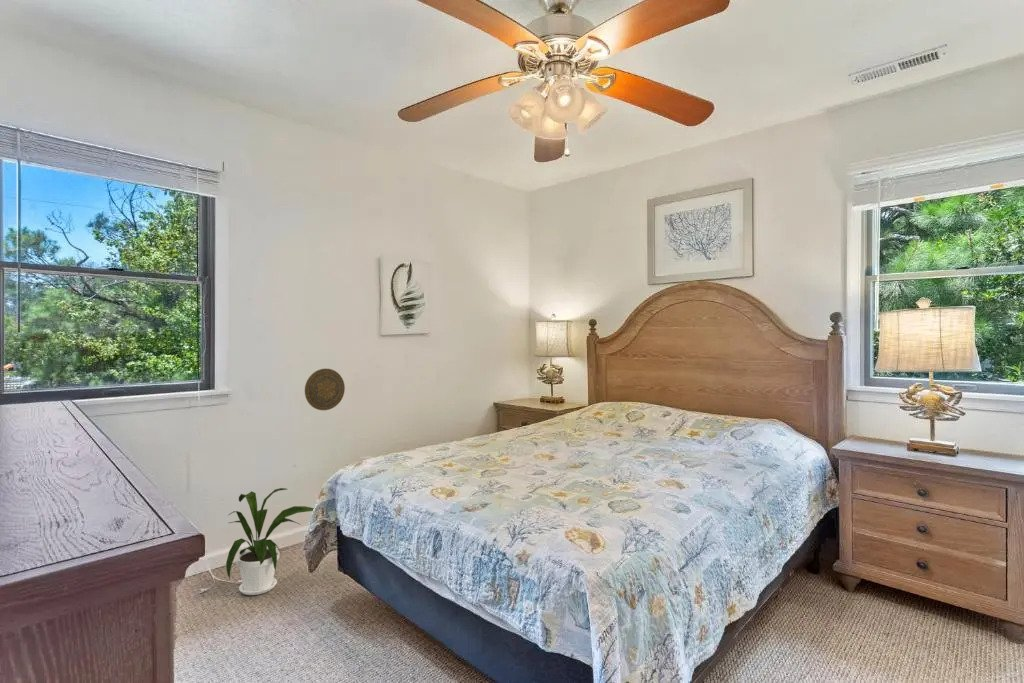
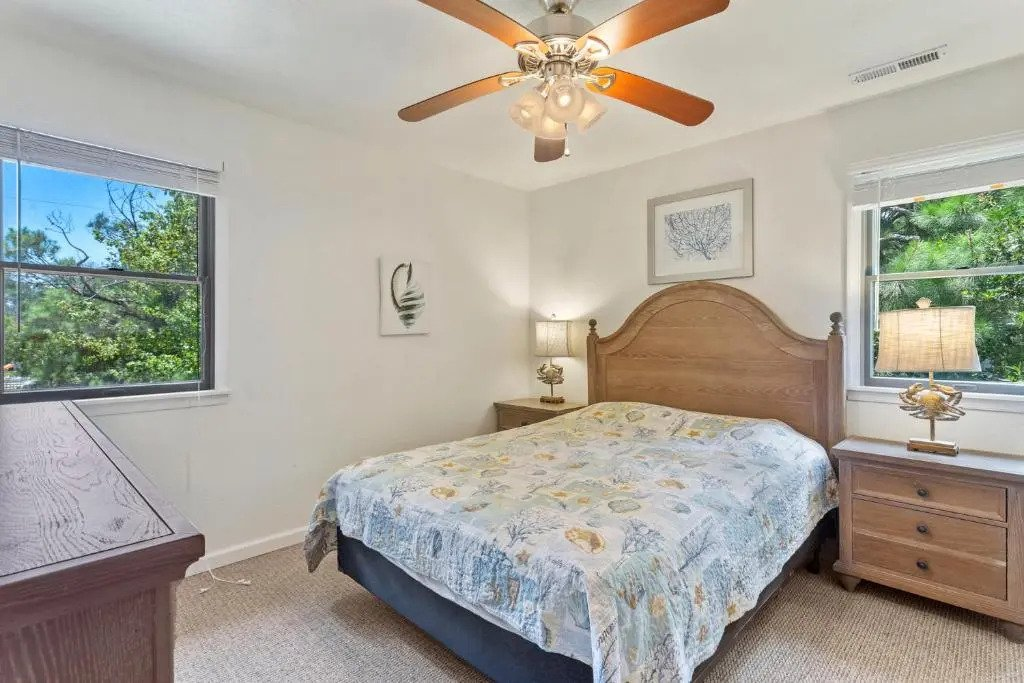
- house plant [225,487,315,596]
- decorative plate [304,368,346,411]
